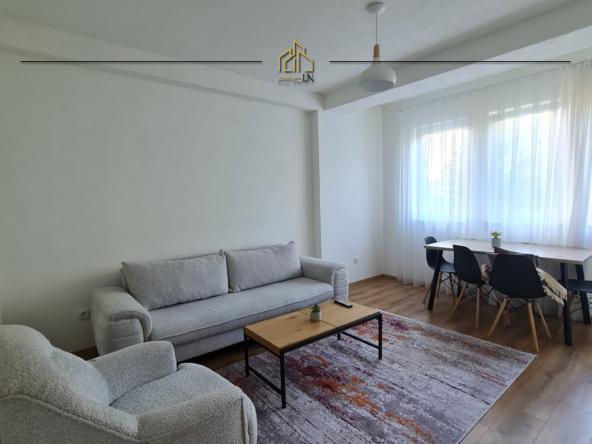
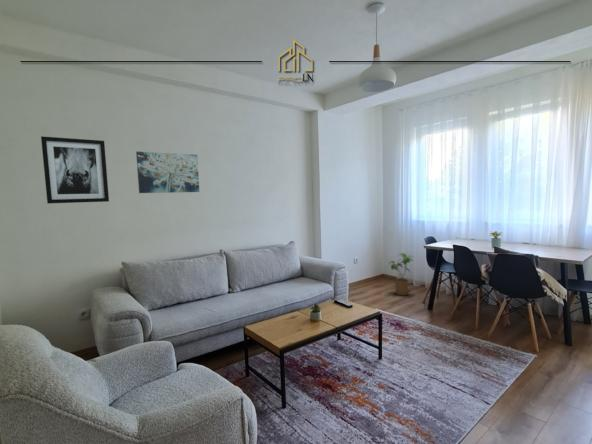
+ house plant [388,252,415,296]
+ wall art [135,150,200,194]
+ wall art [40,135,110,204]
